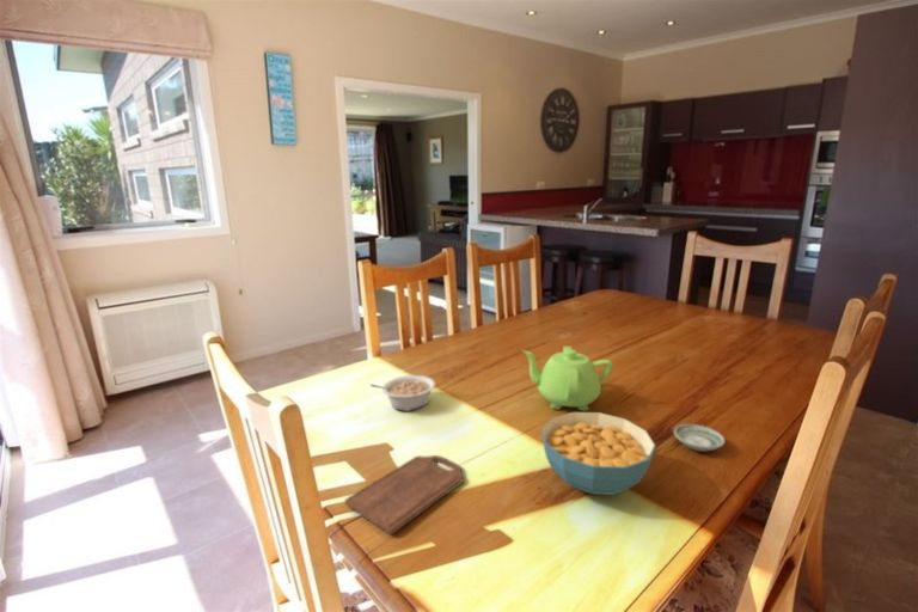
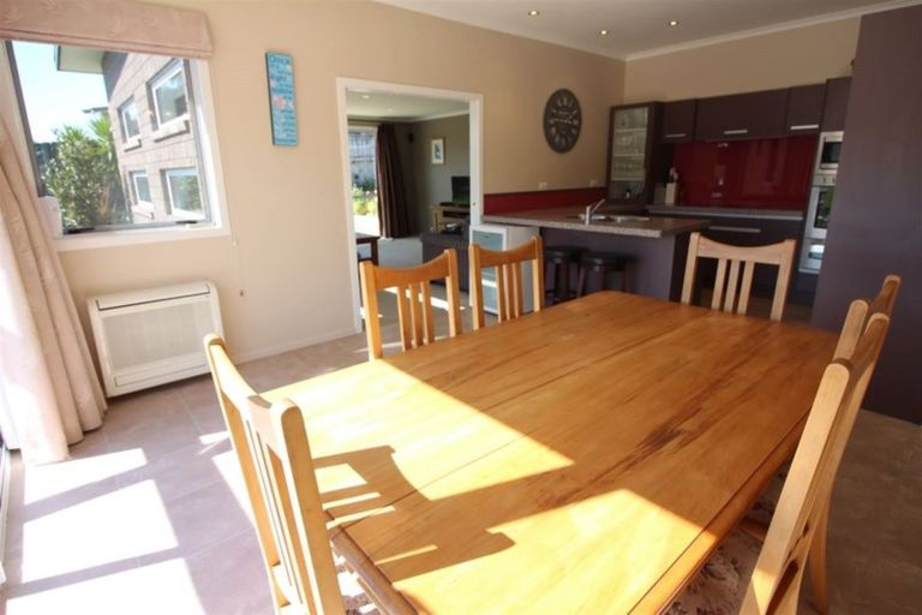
- teapot [521,345,614,411]
- cutting board [343,454,465,536]
- saucer [673,423,726,453]
- legume [369,374,436,412]
- cereal bowl [540,411,657,496]
